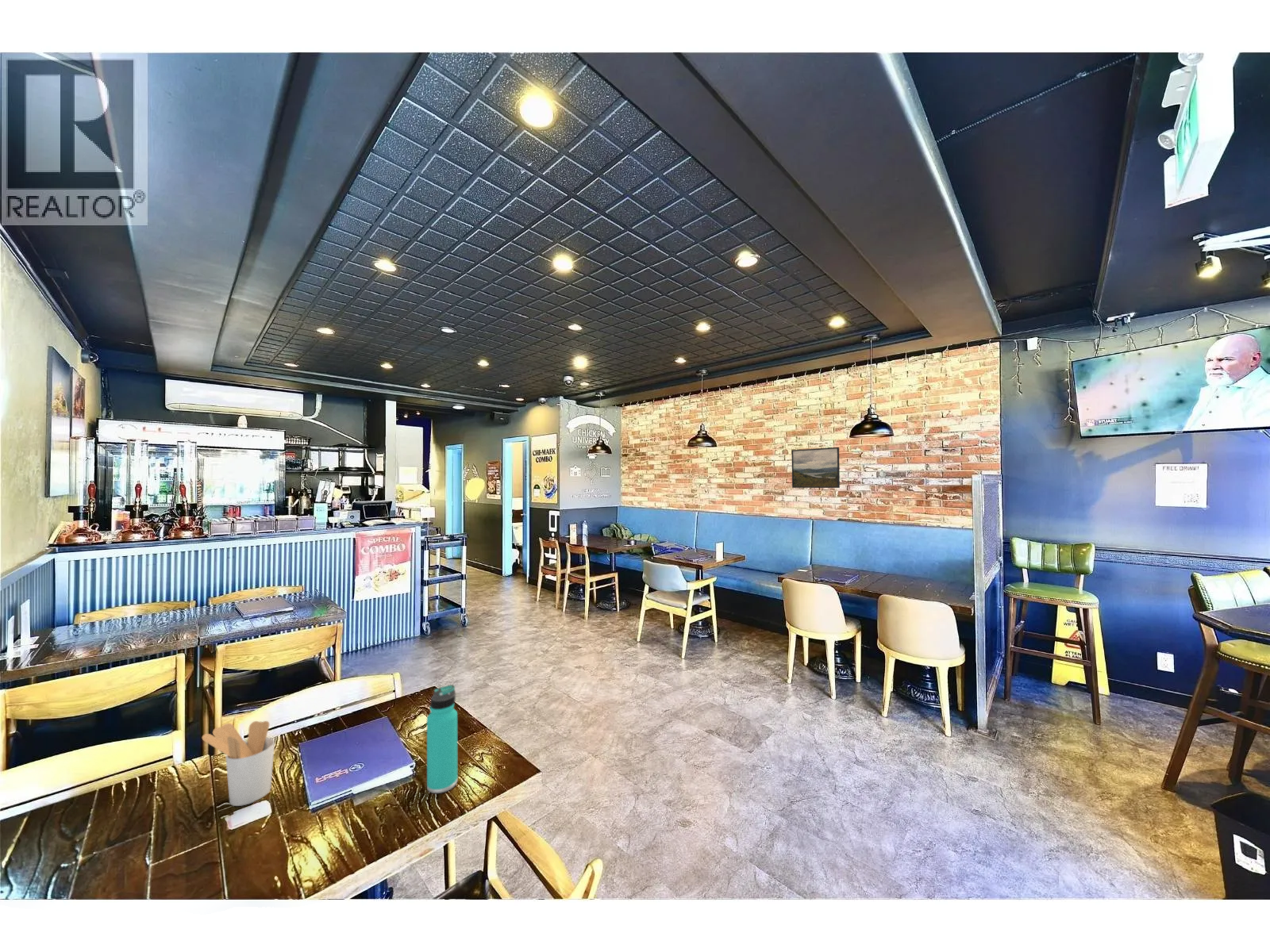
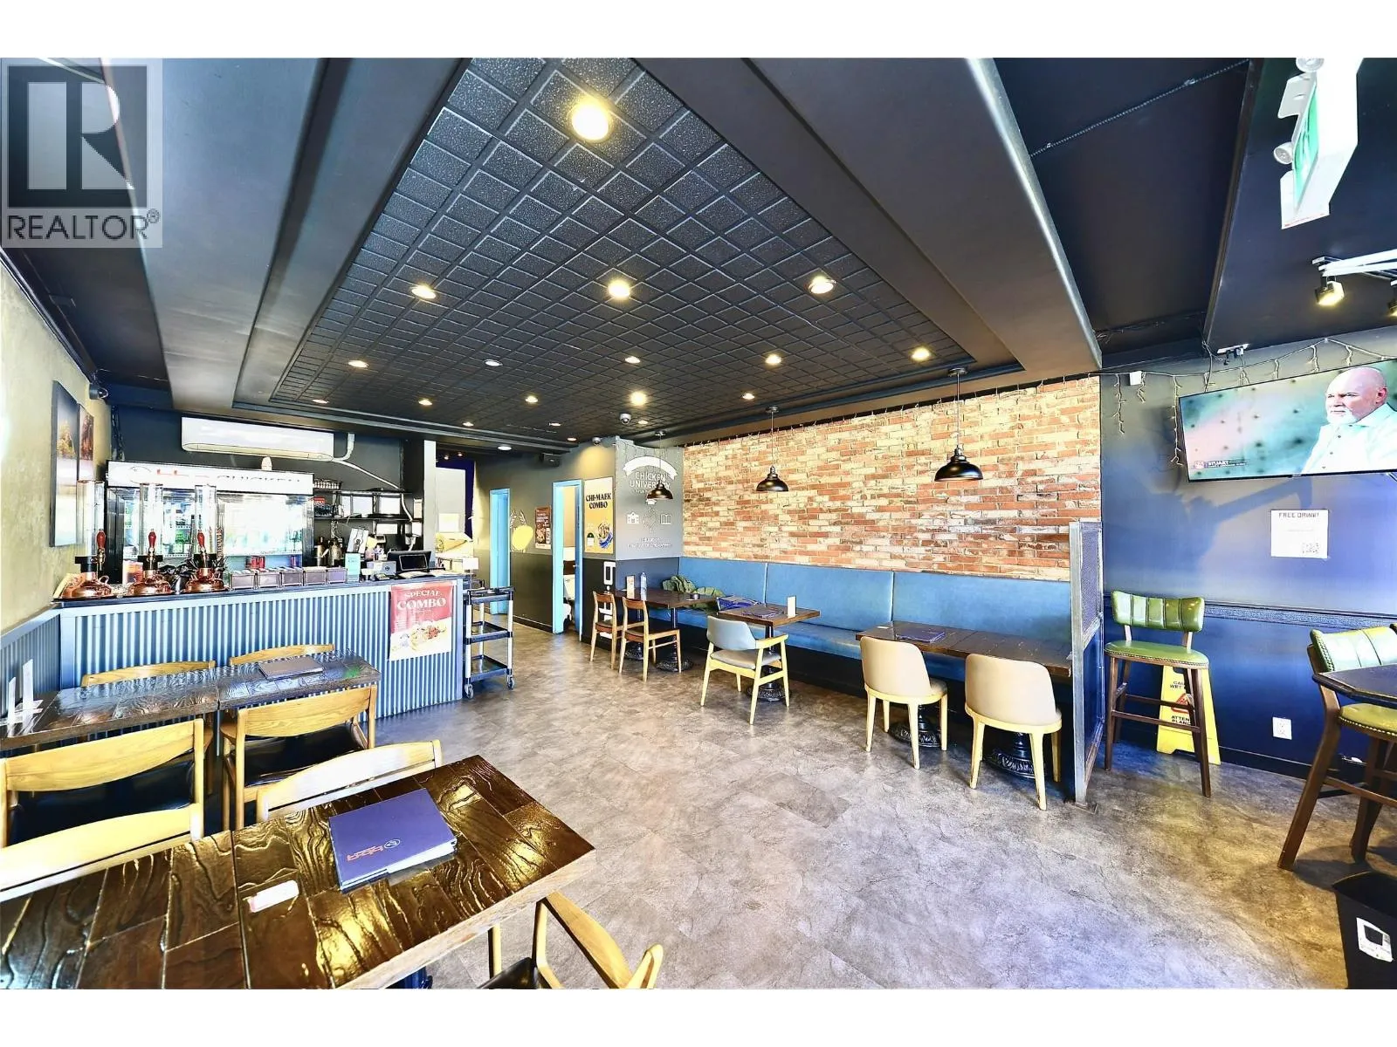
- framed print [791,447,841,489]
- utensil holder [202,720,275,807]
- thermos bottle [426,684,459,794]
